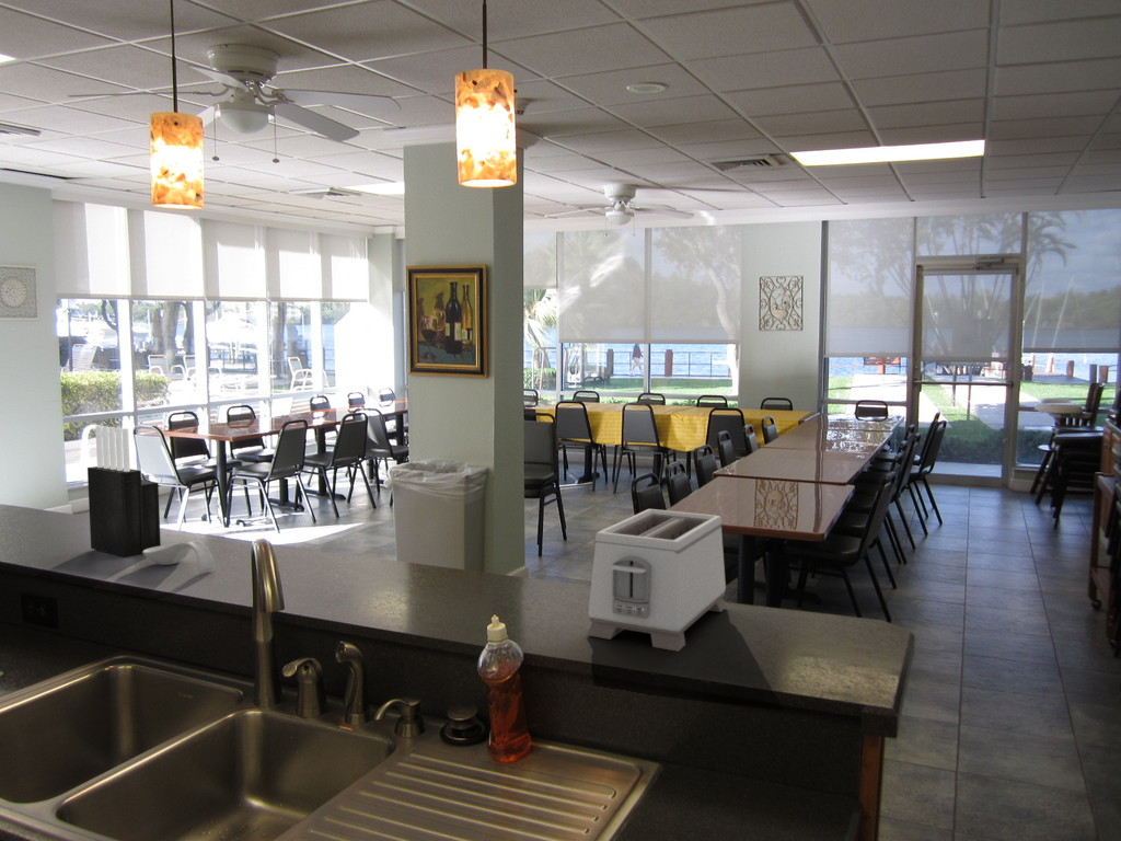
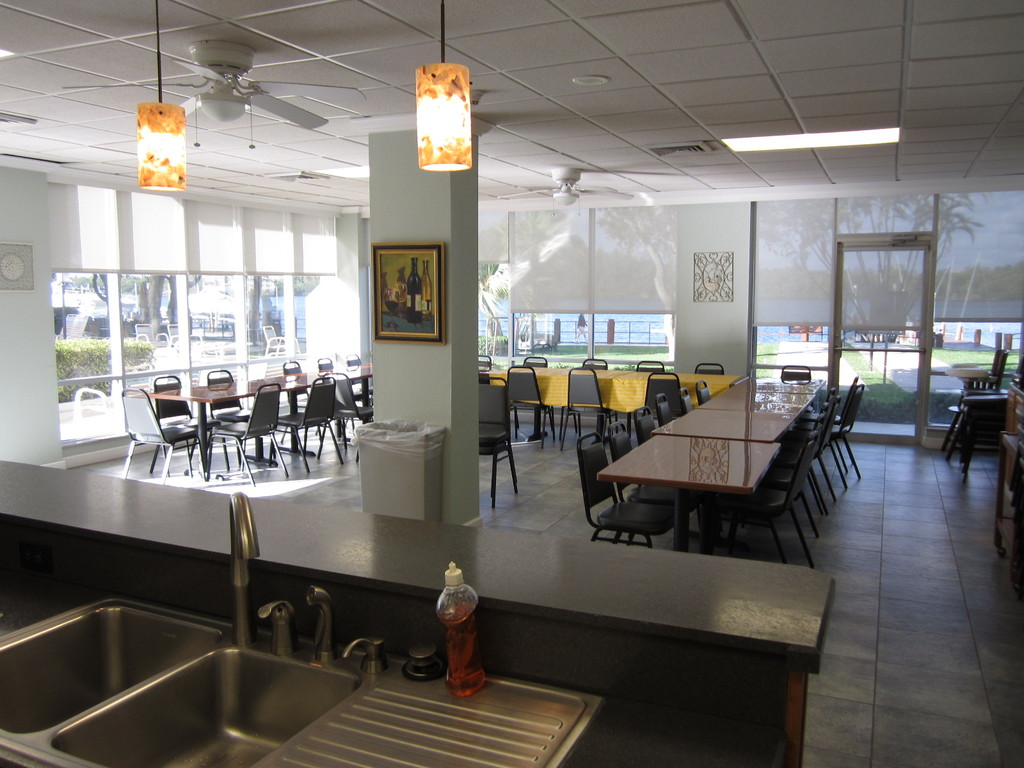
- toaster [586,508,727,653]
- spoon rest [142,539,217,574]
- knife block [86,425,162,558]
